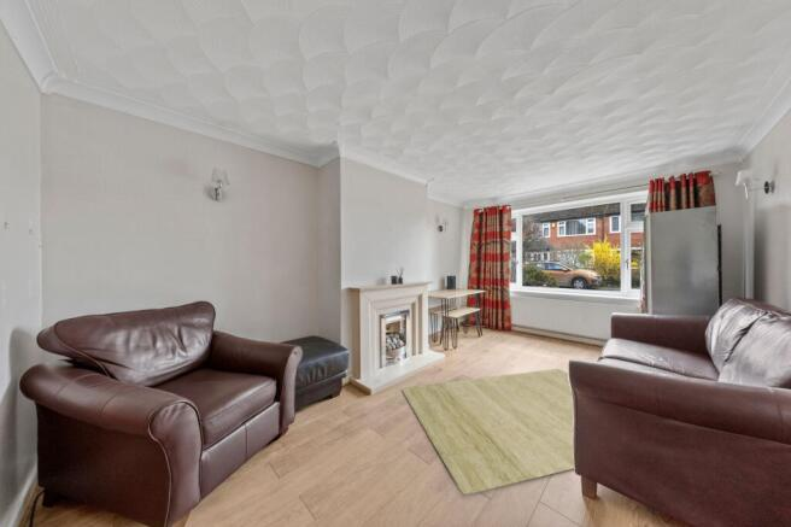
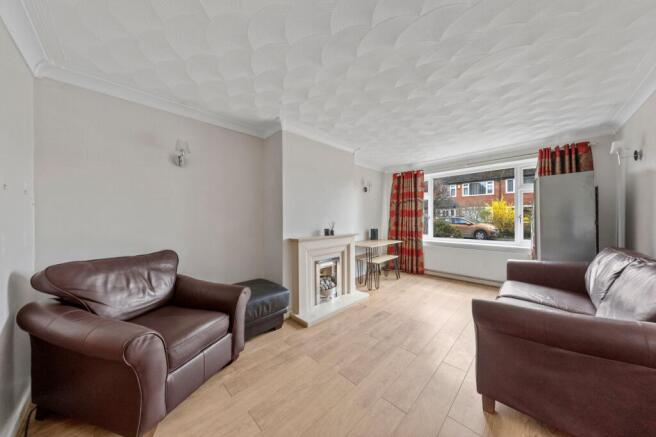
- rug [400,368,575,496]
